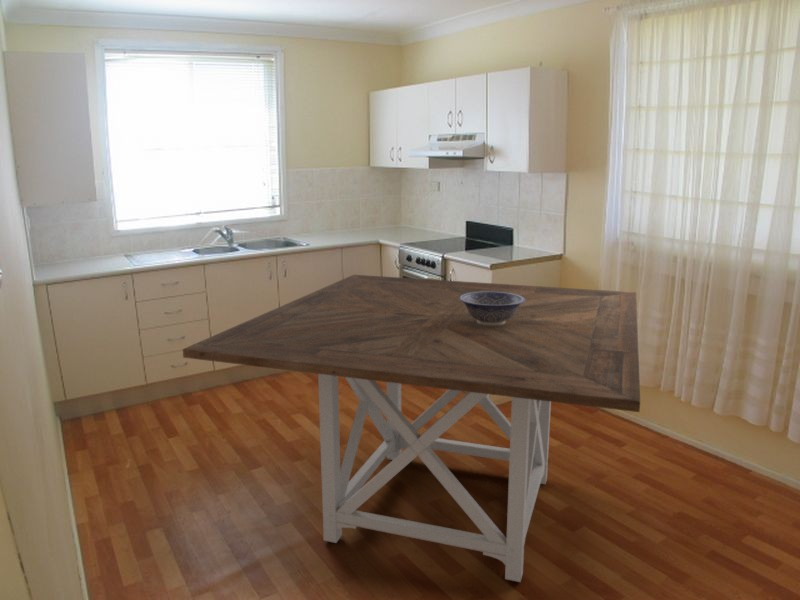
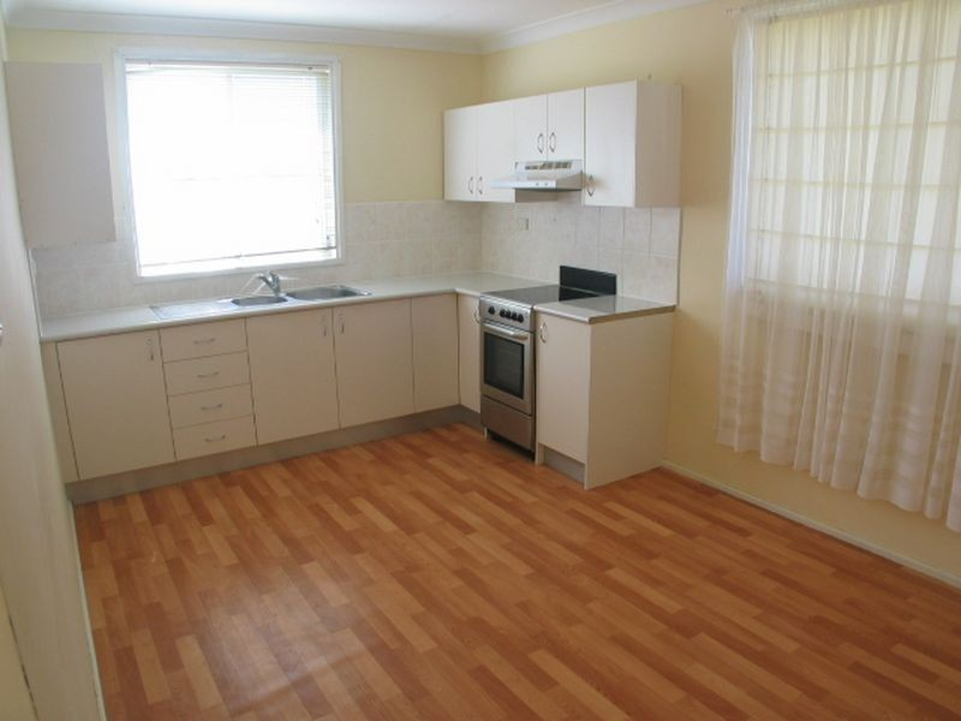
- dining table [182,274,641,583]
- decorative bowl [459,291,525,326]
